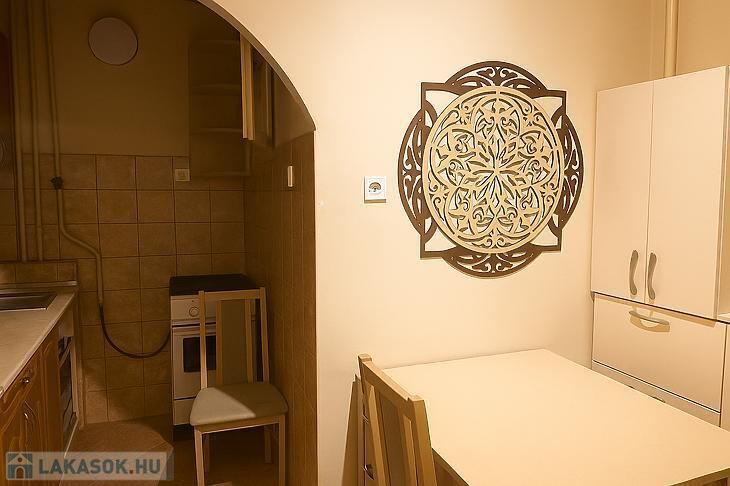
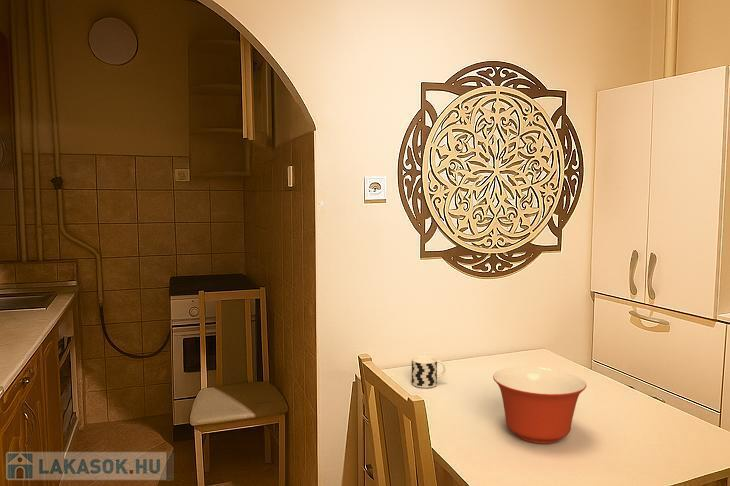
+ mixing bowl [492,366,587,445]
+ cup [411,355,447,389]
